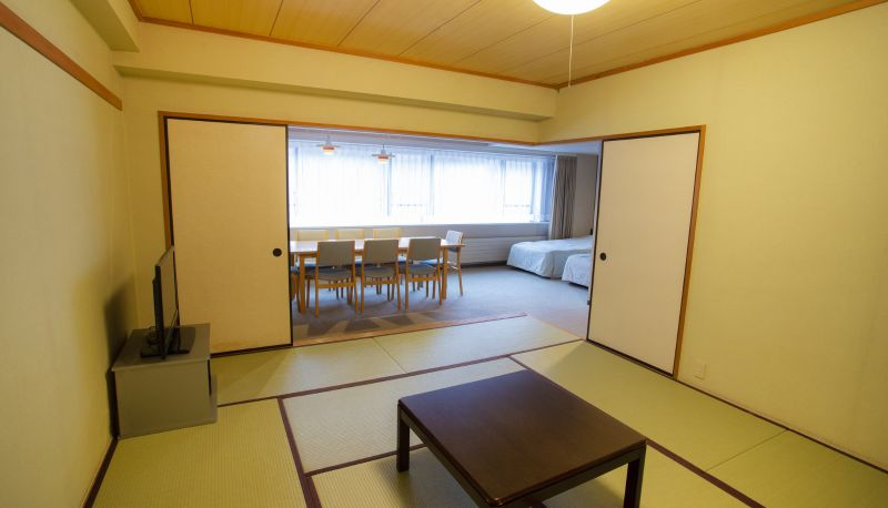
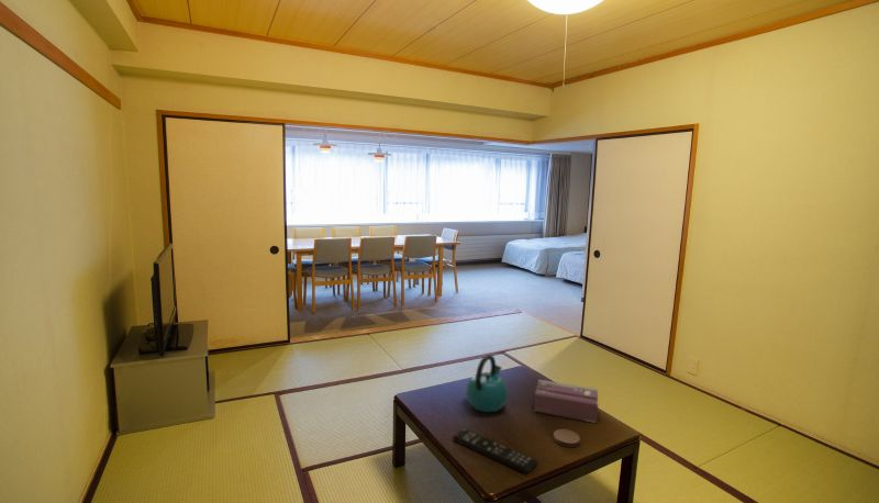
+ kettle [465,354,509,413]
+ remote control [452,427,538,476]
+ tissue box [533,379,599,424]
+ coaster [553,428,581,448]
